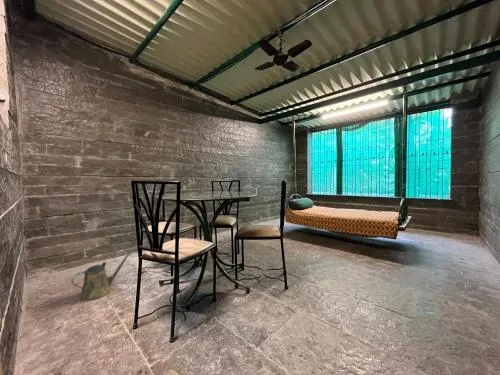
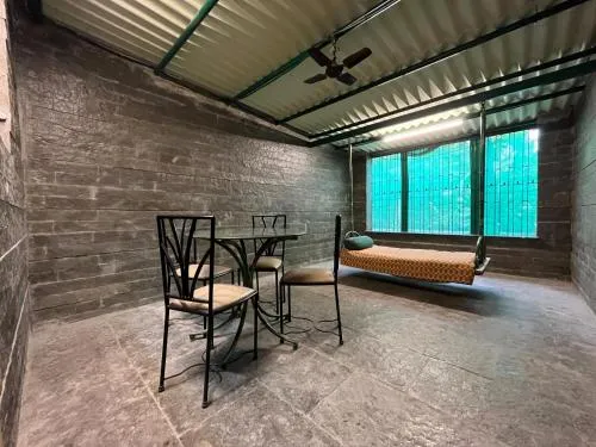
- watering can [70,251,132,302]
